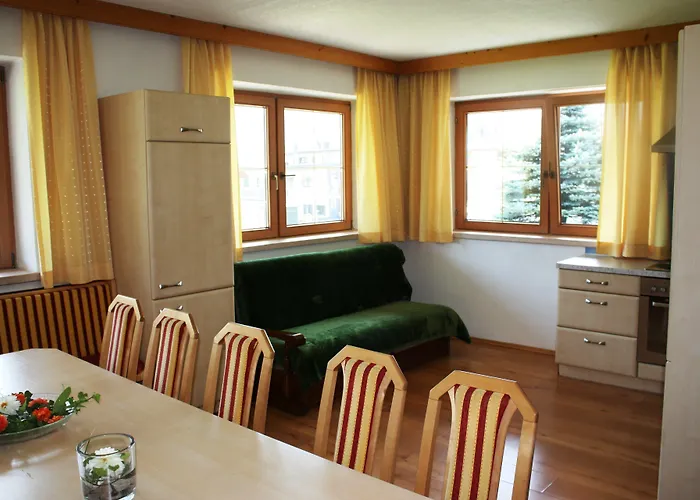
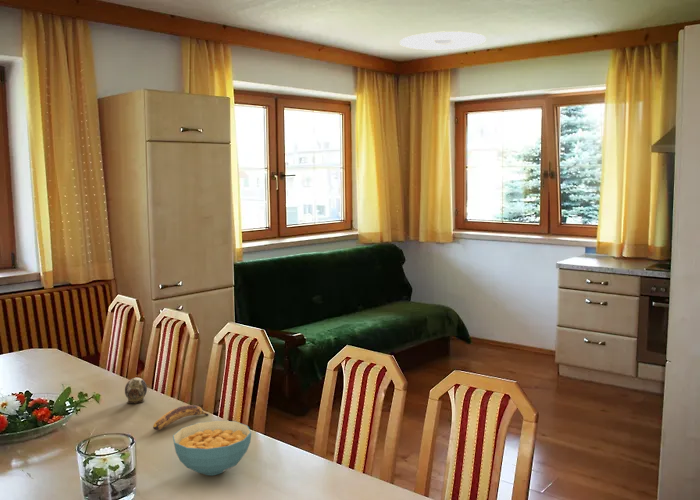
+ banana [152,404,210,431]
+ decorative egg [124,377,148,404]
+ cereal bowl [172,419,252,476]
+ ceiling light [399,30,487,51]
